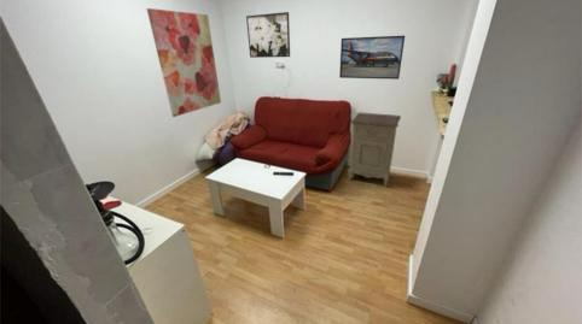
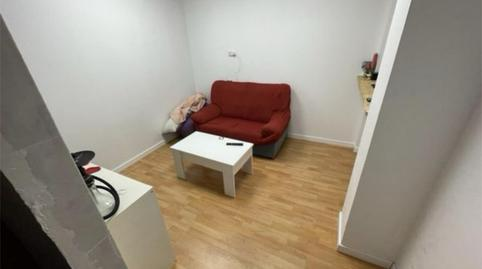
- nightstand [347,111,402,188]
- wall art [146,7,222,118]
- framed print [338,35,406,81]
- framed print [245,11,291,59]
